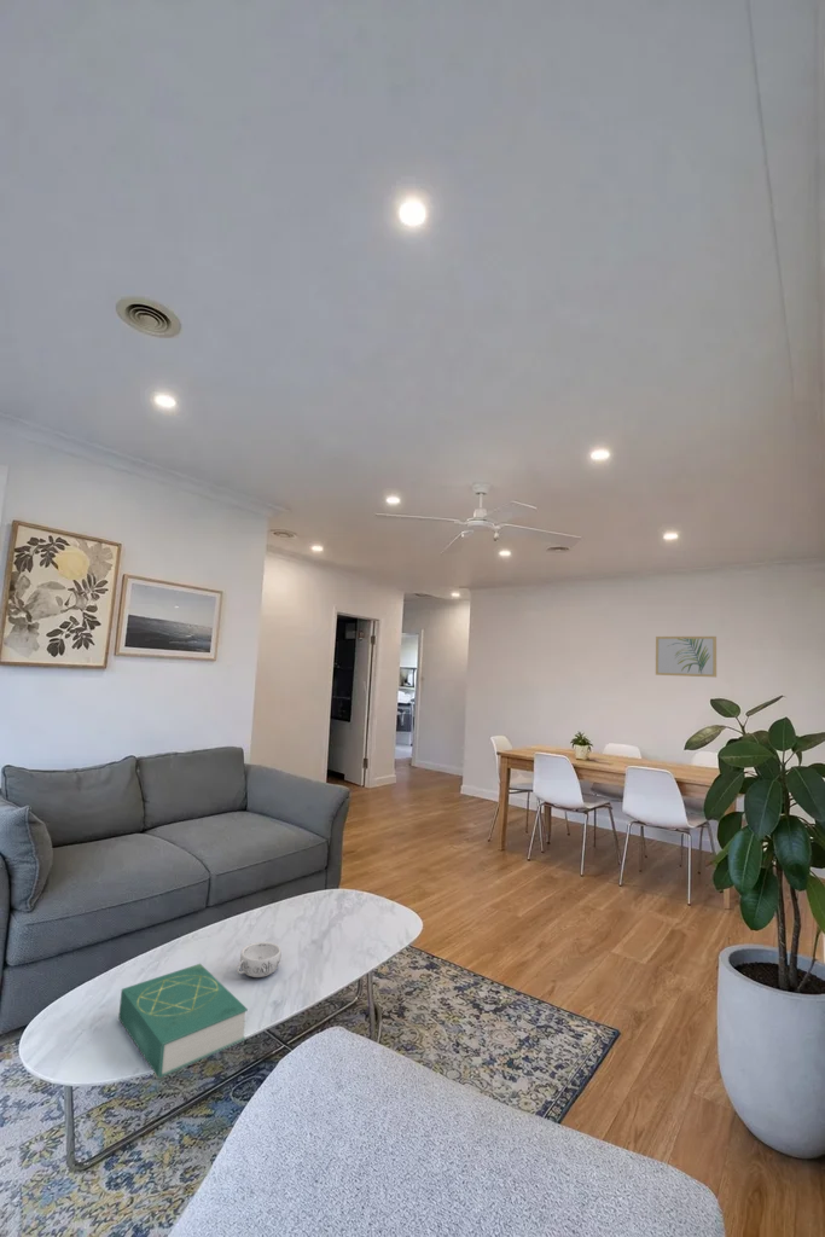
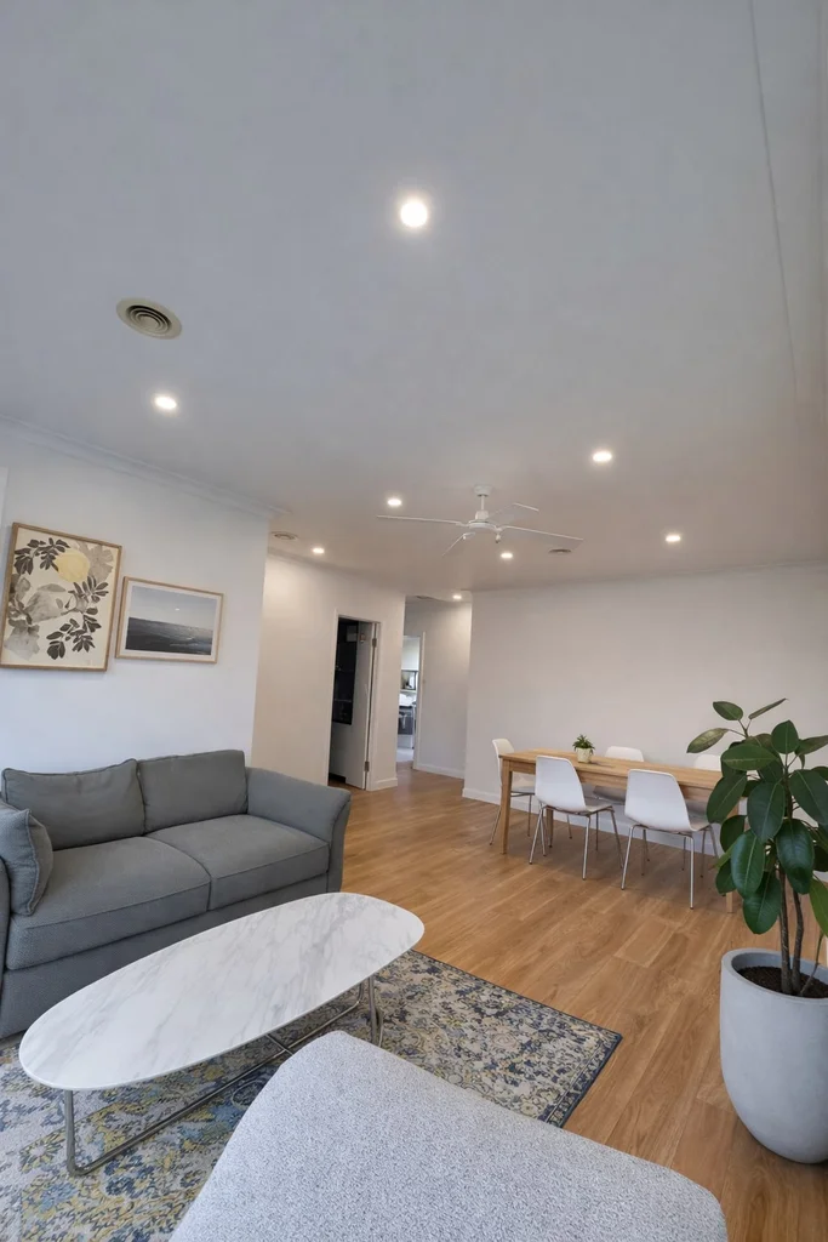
- book [117,963,249,1080]
- decorative bowl [236,941,283,978]
- wall art [655,635,717,679]
